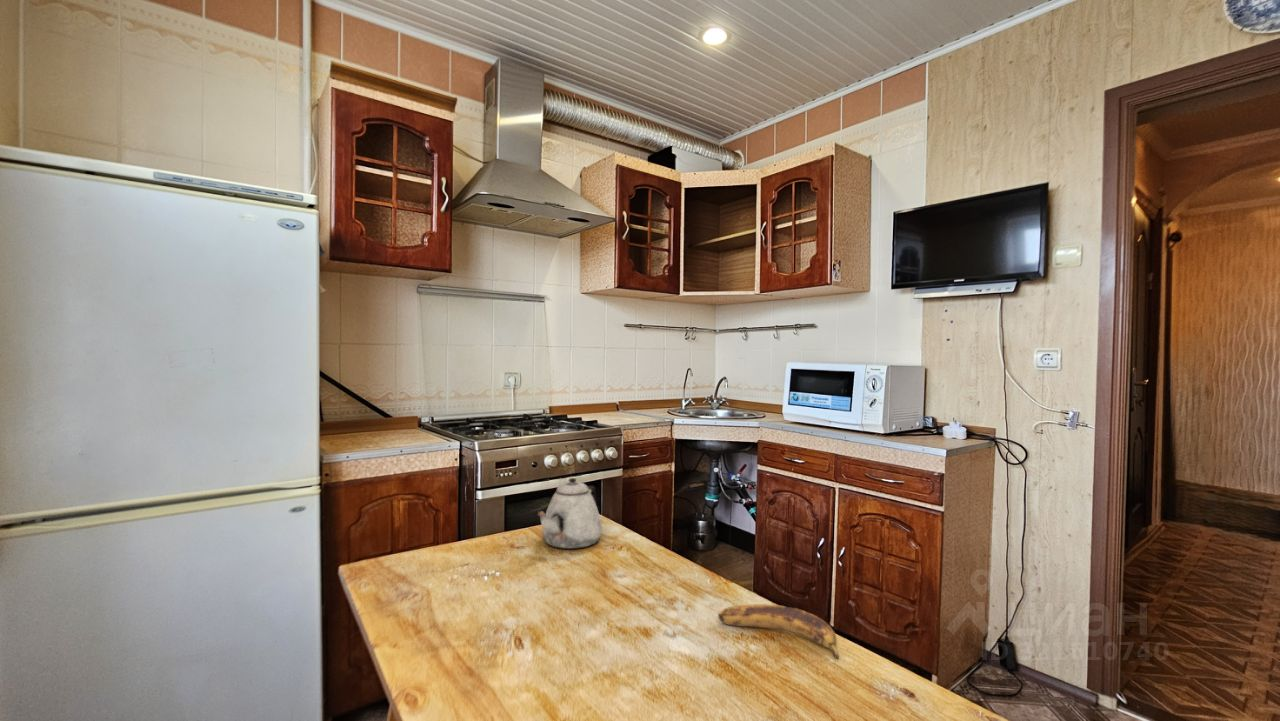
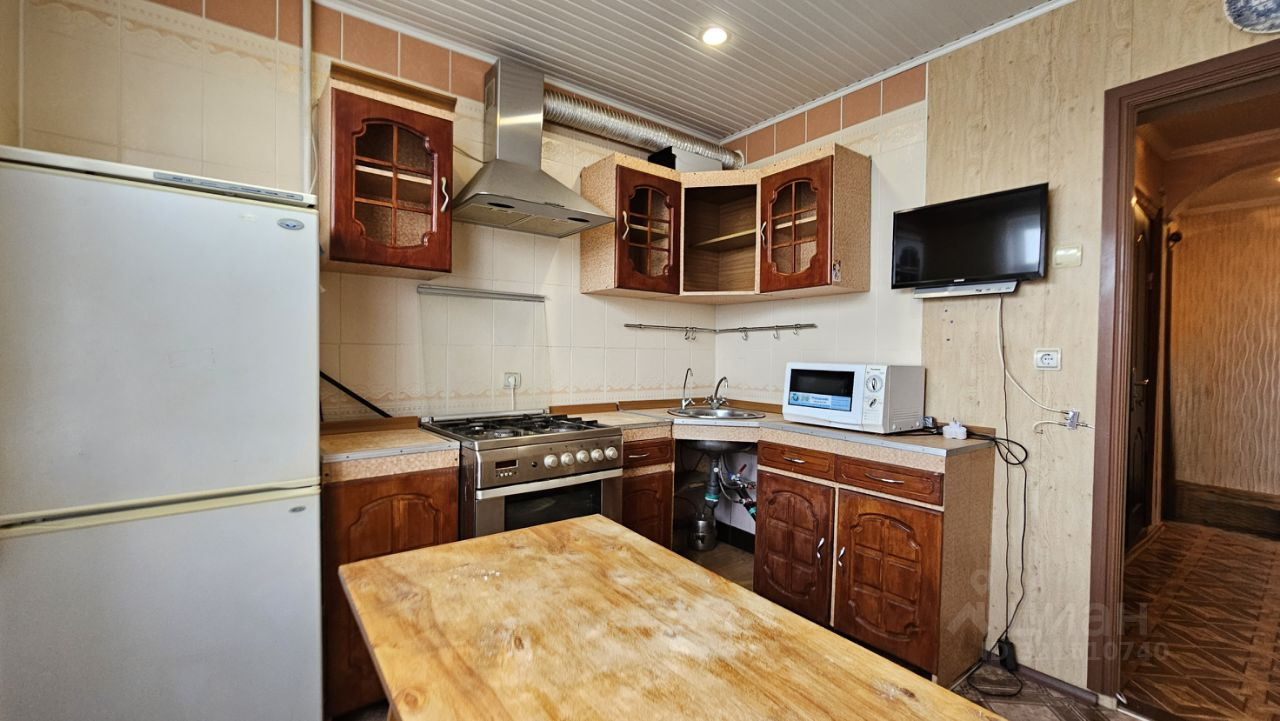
- teapot [537,477,603,550]
- banana [717,603,840,660]
